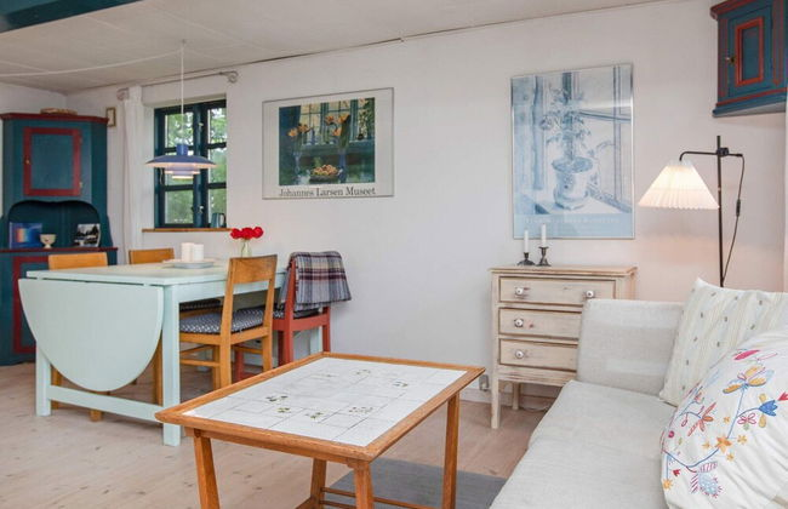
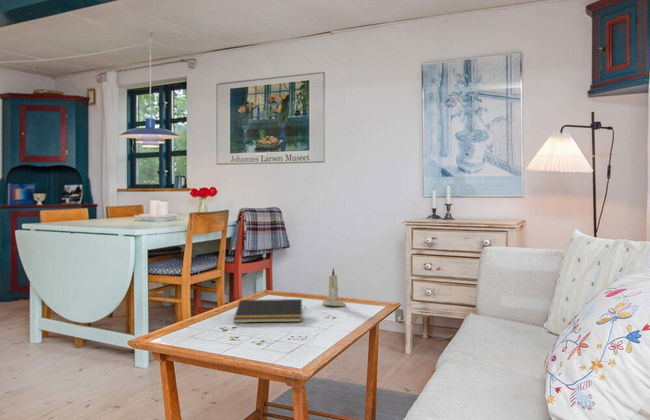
+ candle [322,267,347,307]
+ notepad [233,298,303,324]
